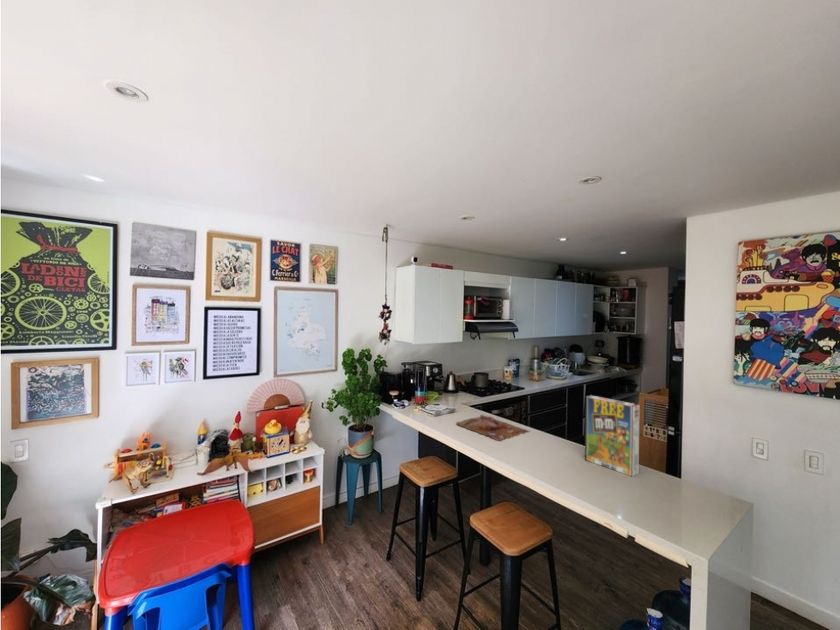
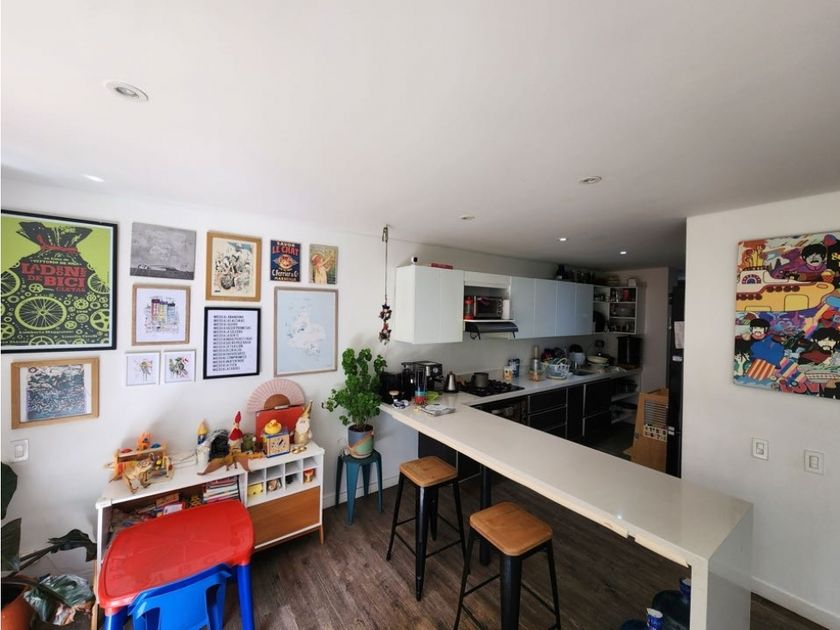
- cereal box [584,394,641,478]
- cutting board [455,414,530,442]
